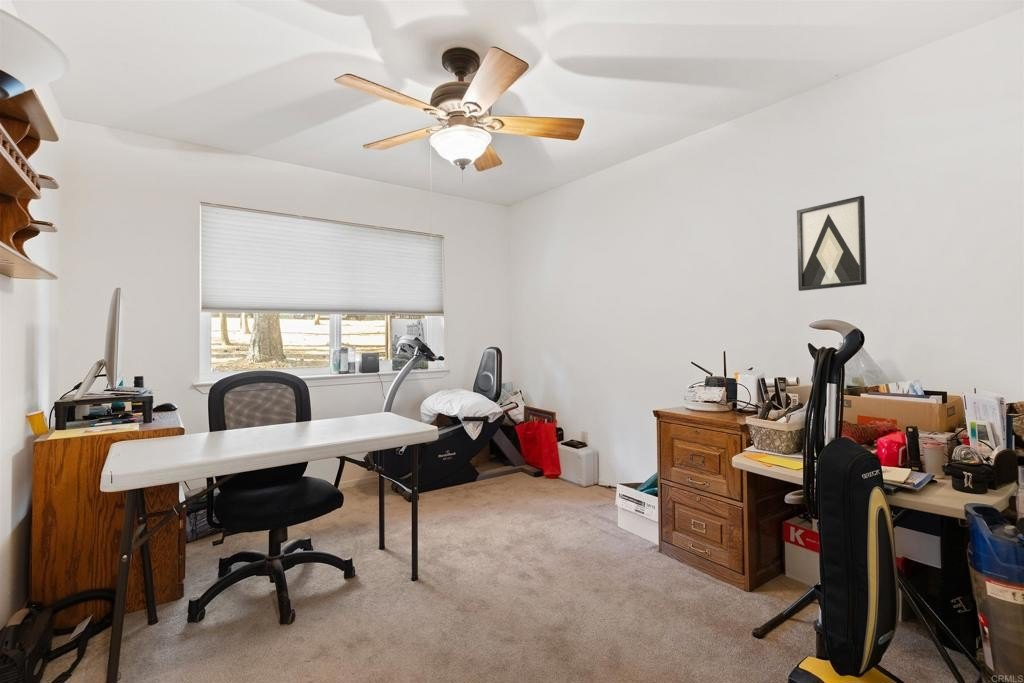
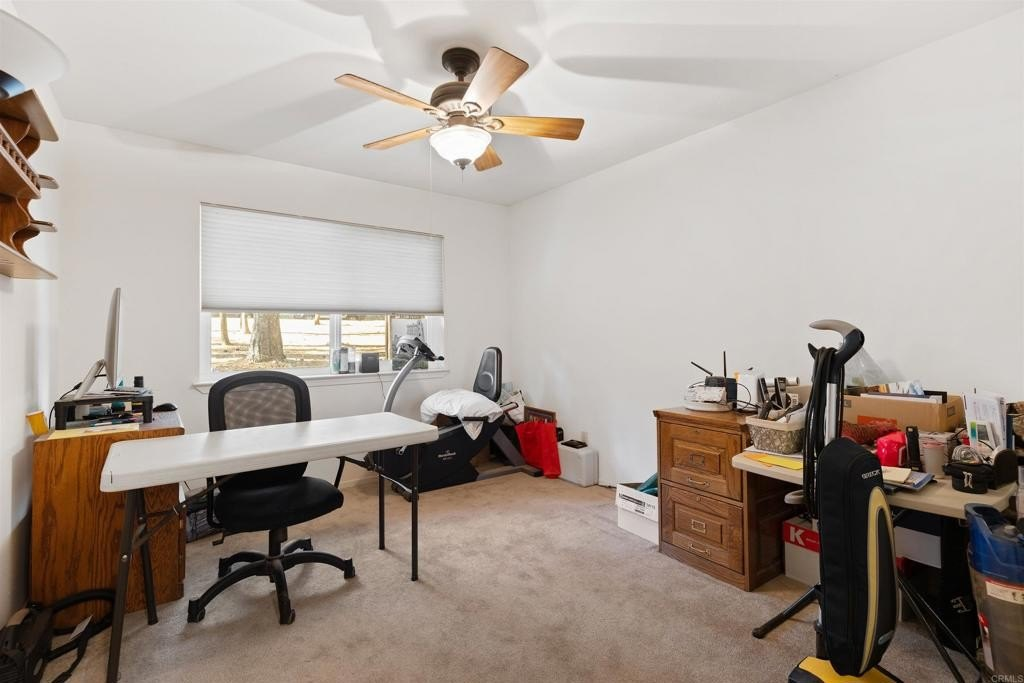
- wall art [796,195,868,292]
